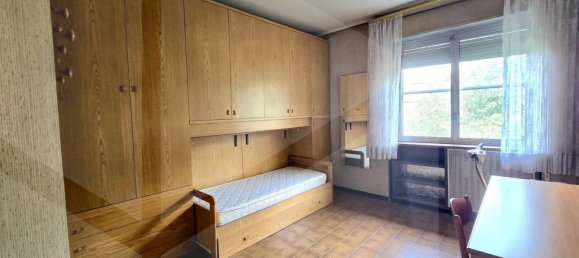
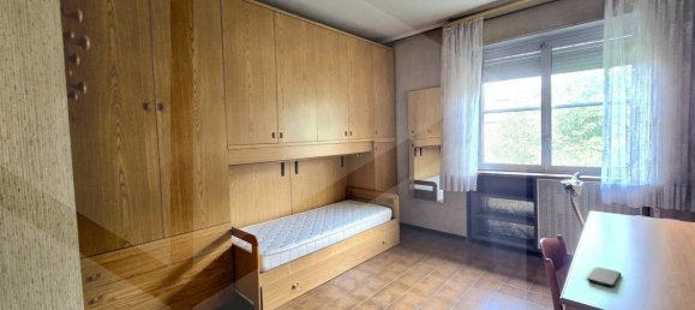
+ smartphone [586,266,622,288]
